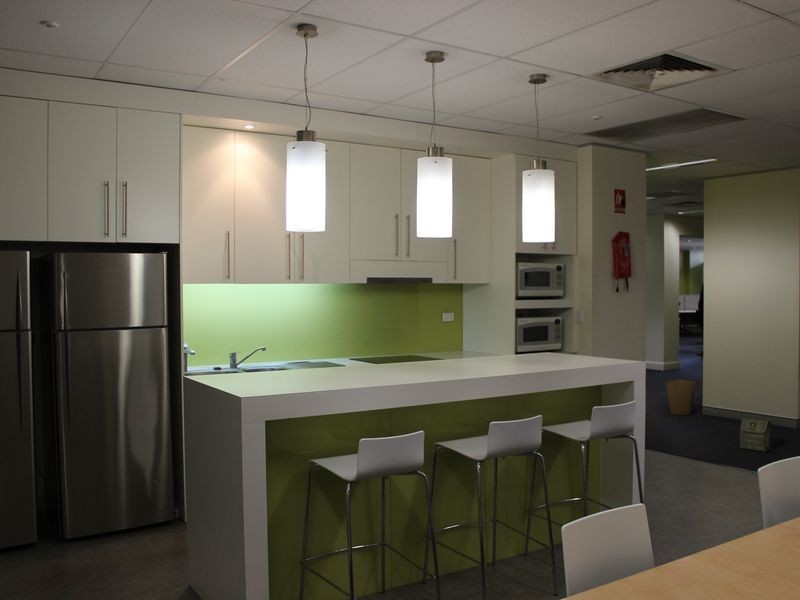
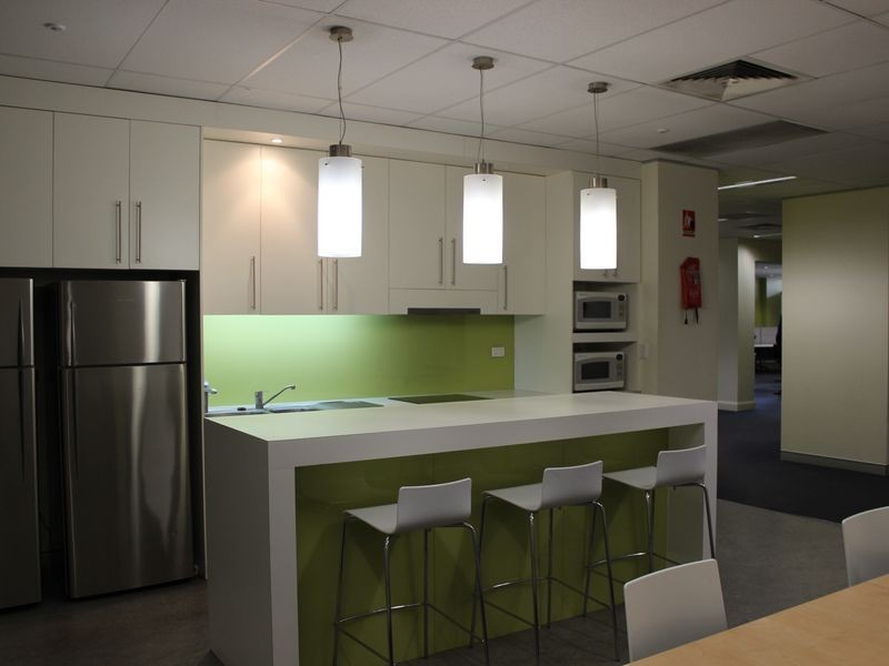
- bag [739,416,772,453]
- trash can [664,379,696,416]
